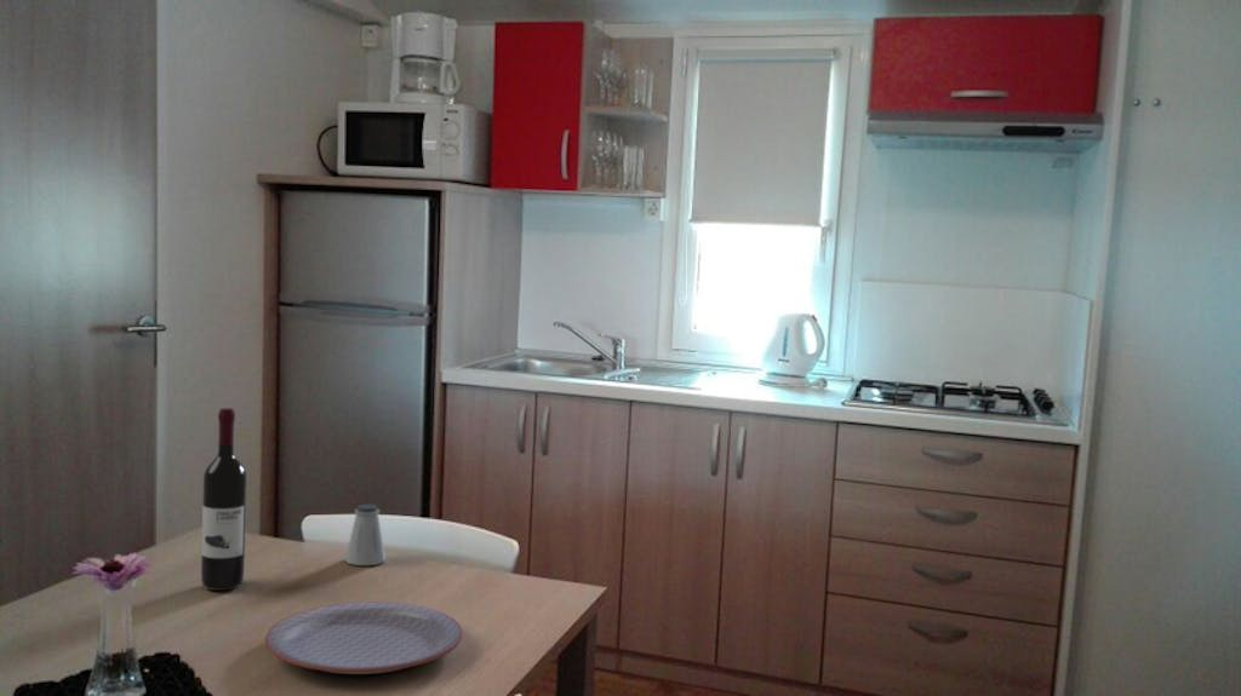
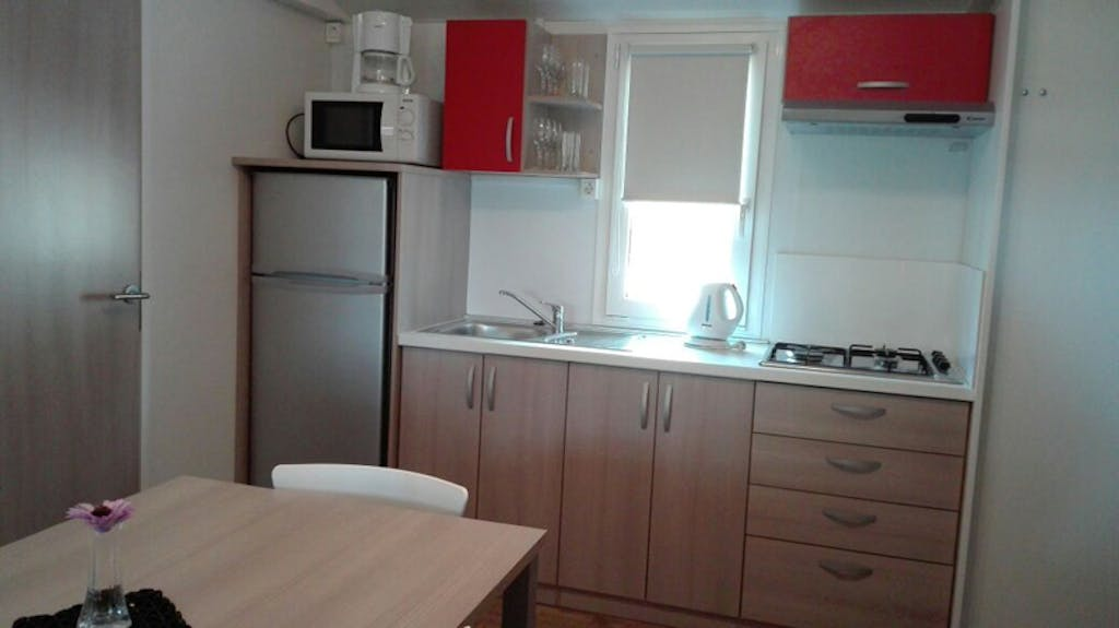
- plate [264,600,463,675]
- saltshaker [344,504,387,566]
- wine bottle [200,407,247,592]
